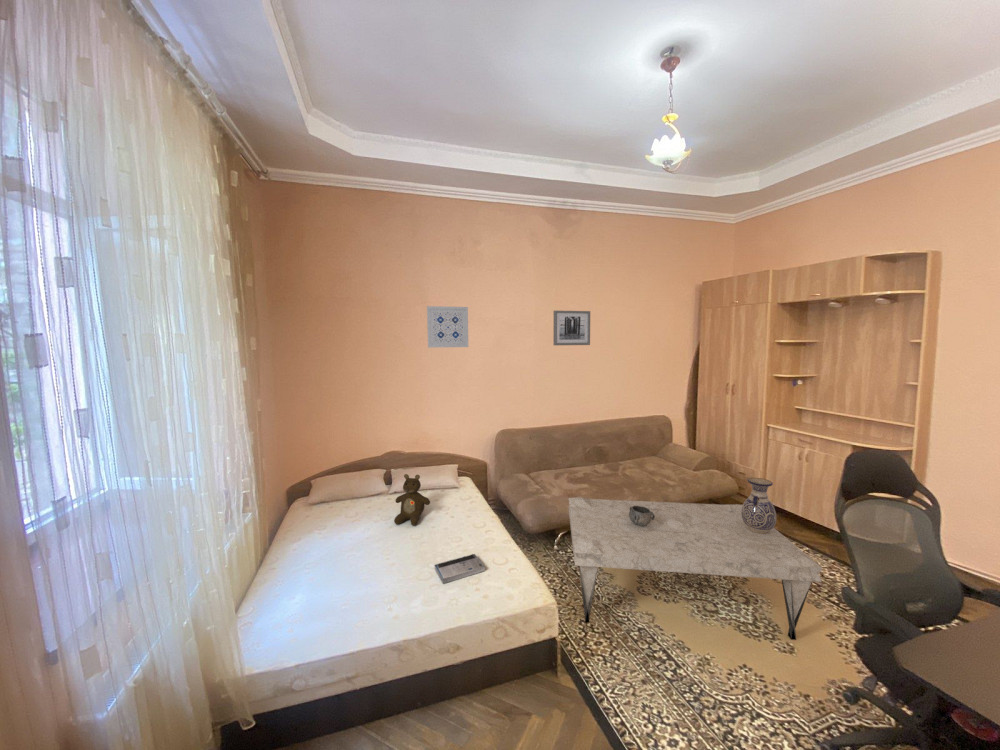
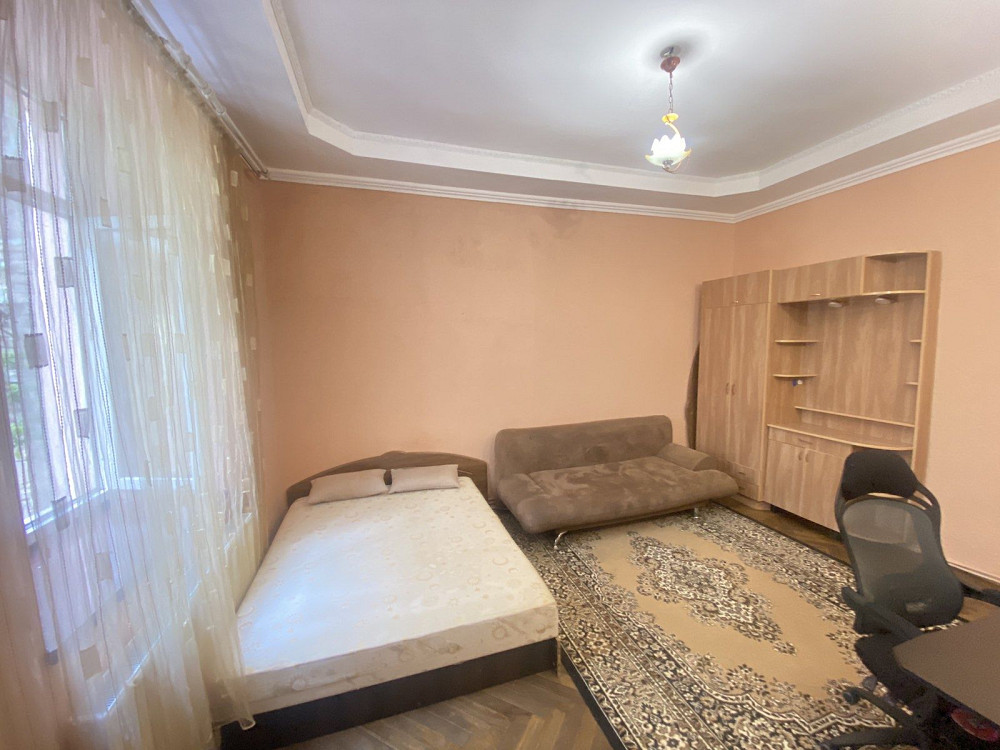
- wall art [426,305,469,349]
- decorative bowl [629,506,655,526]
- wall art [553,310,591,346]
- book [433,553,486,585]
- teddy bear [393,473,431,526]
- coffee table [567,496,823,641]
- vase [741,477,777,534]
